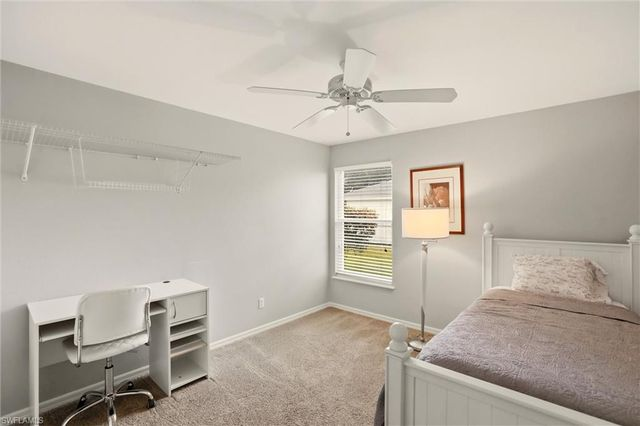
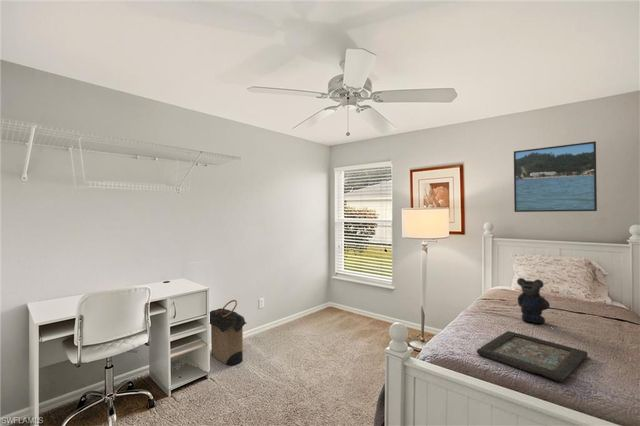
+ decorative tray [476,330,589,383]
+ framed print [513,140,598,213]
+ laundry hamper [209,299,247,367]
+ bear [516,277,551,326]
